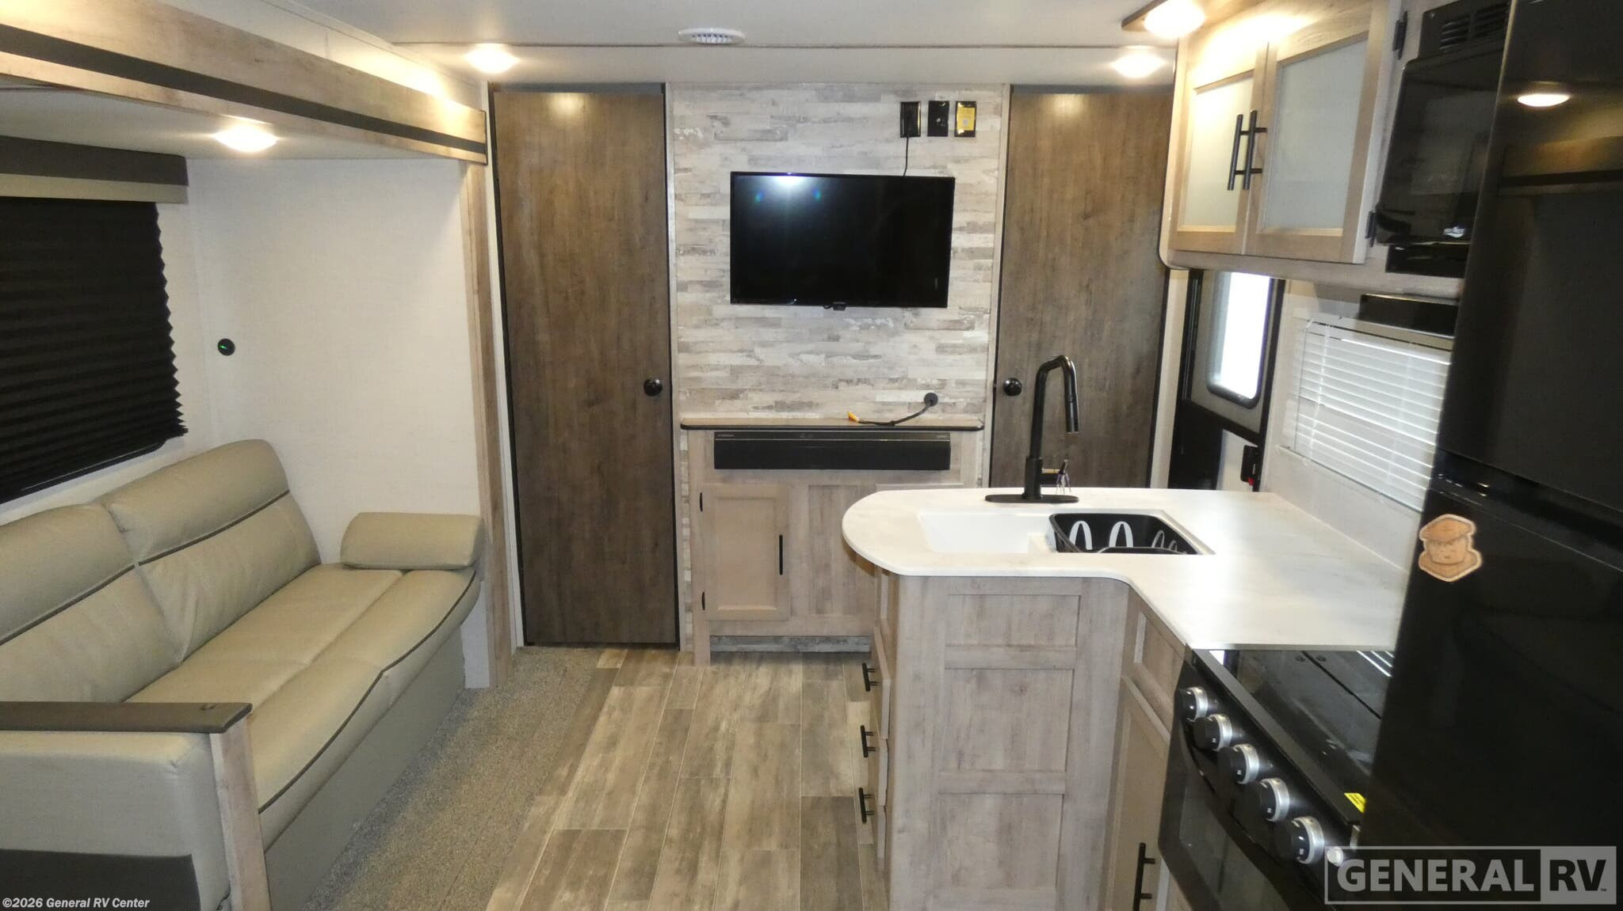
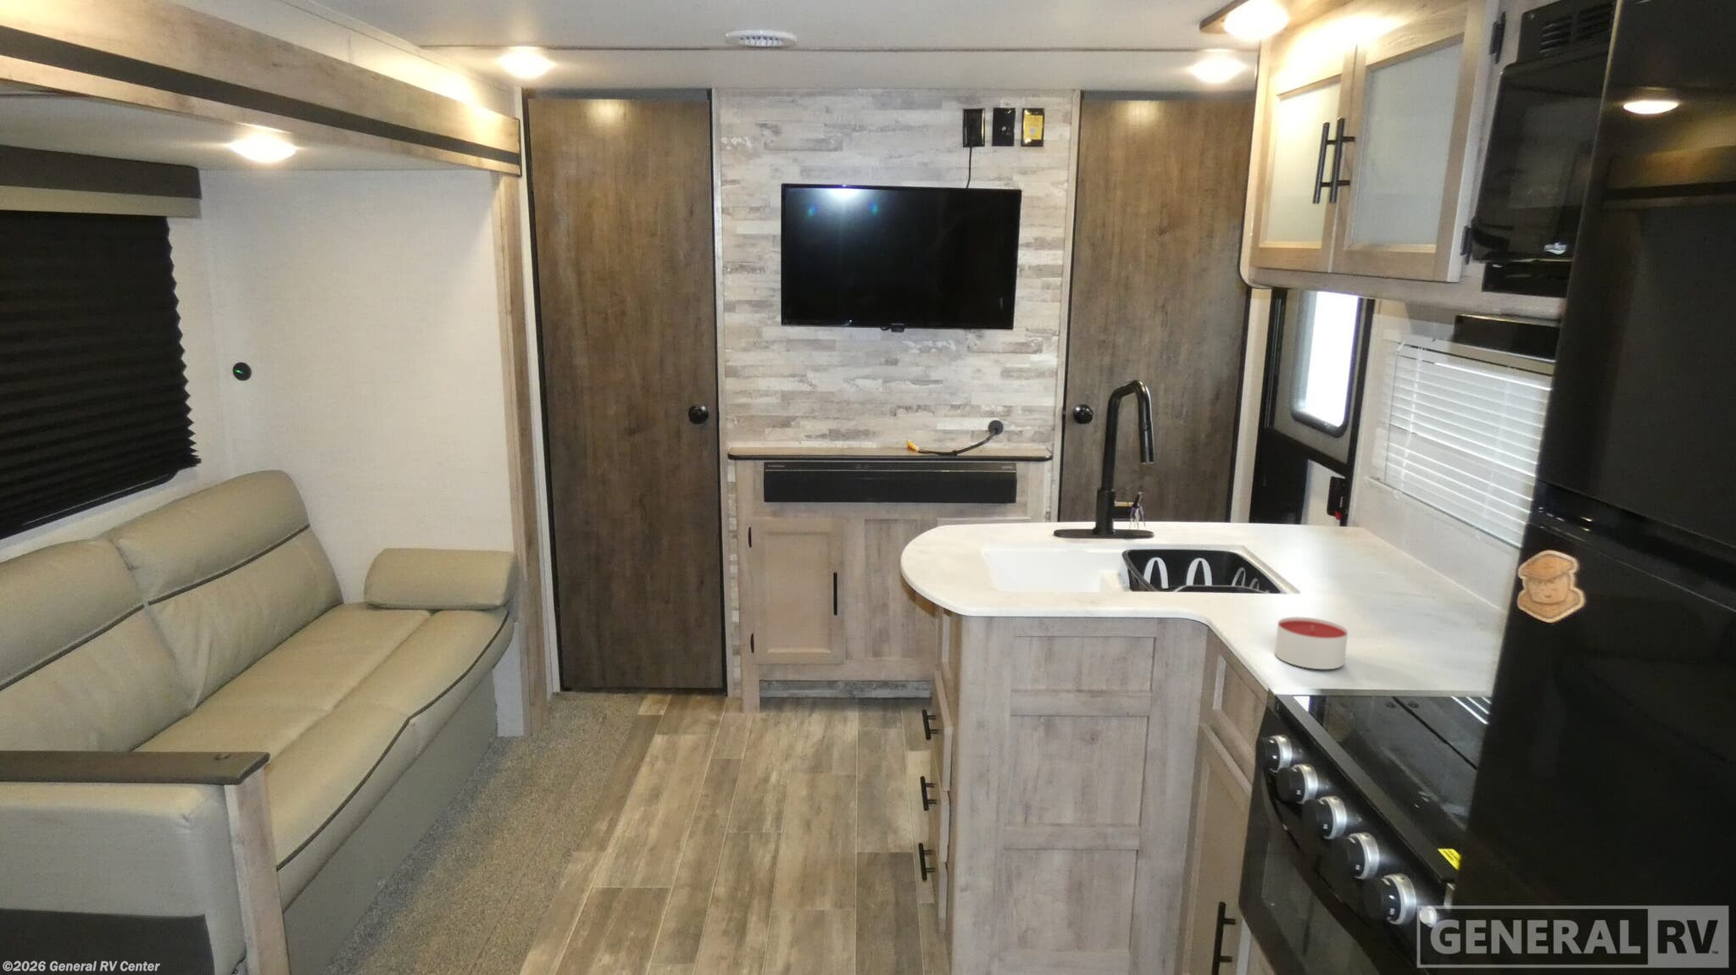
+ candle [1275,616,1348,670]
